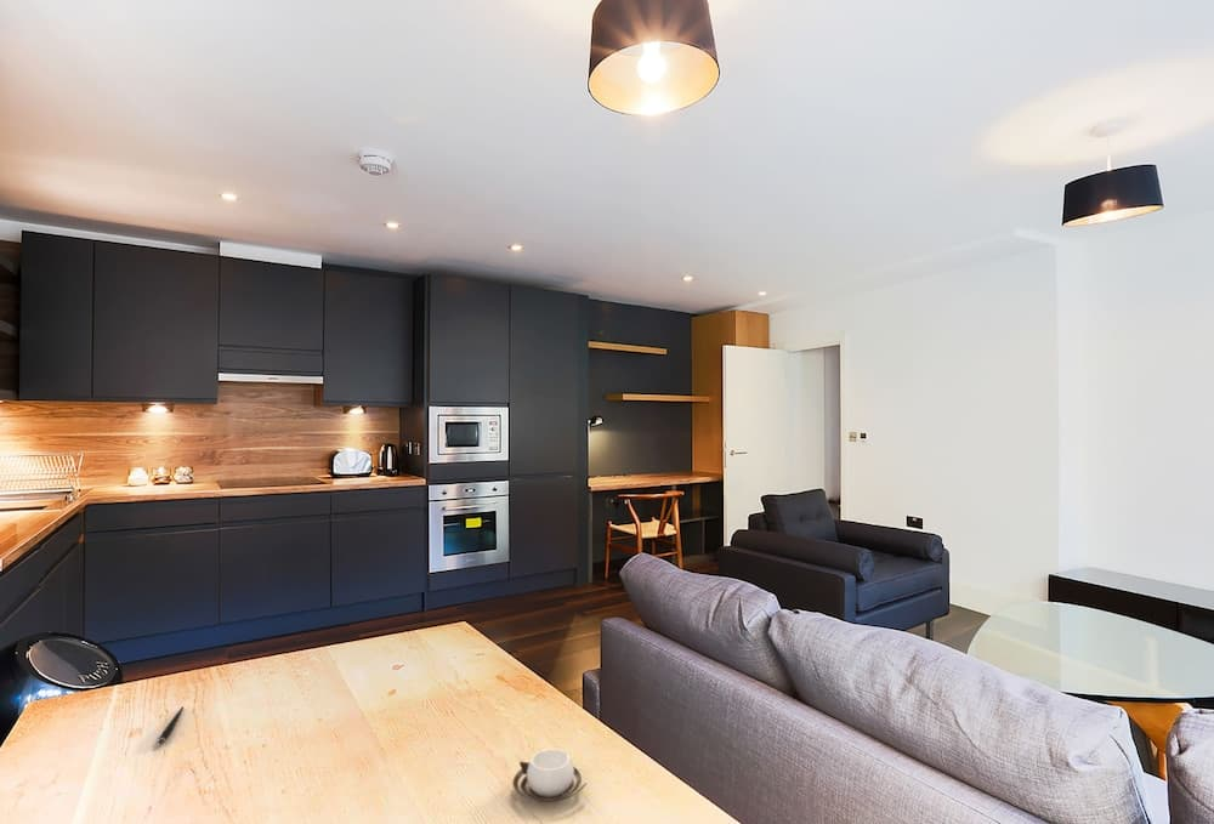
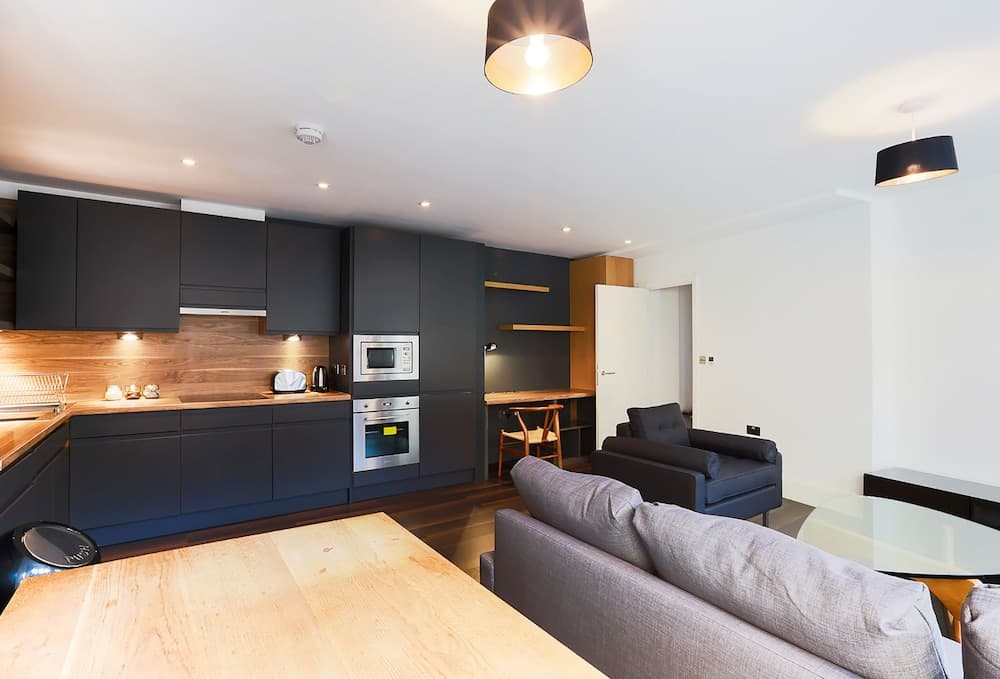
- cup [512,748,588,803]
- pen [158,705,185,745]
